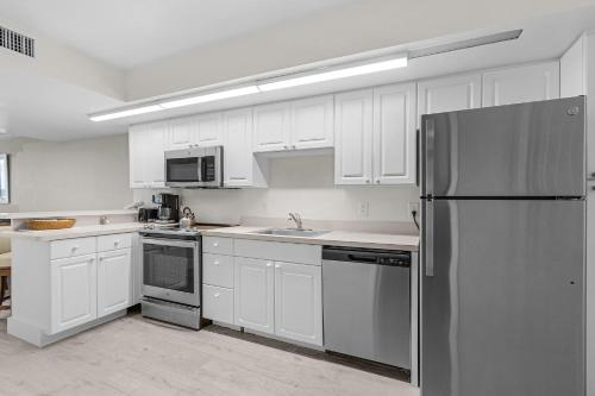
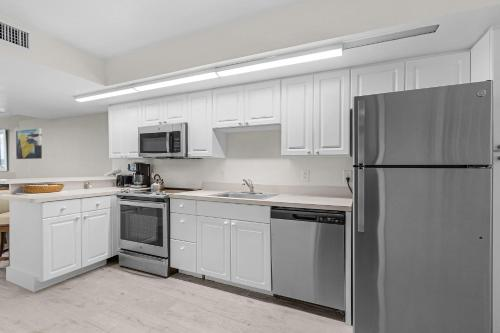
+ wall art [15,127,43,160]
